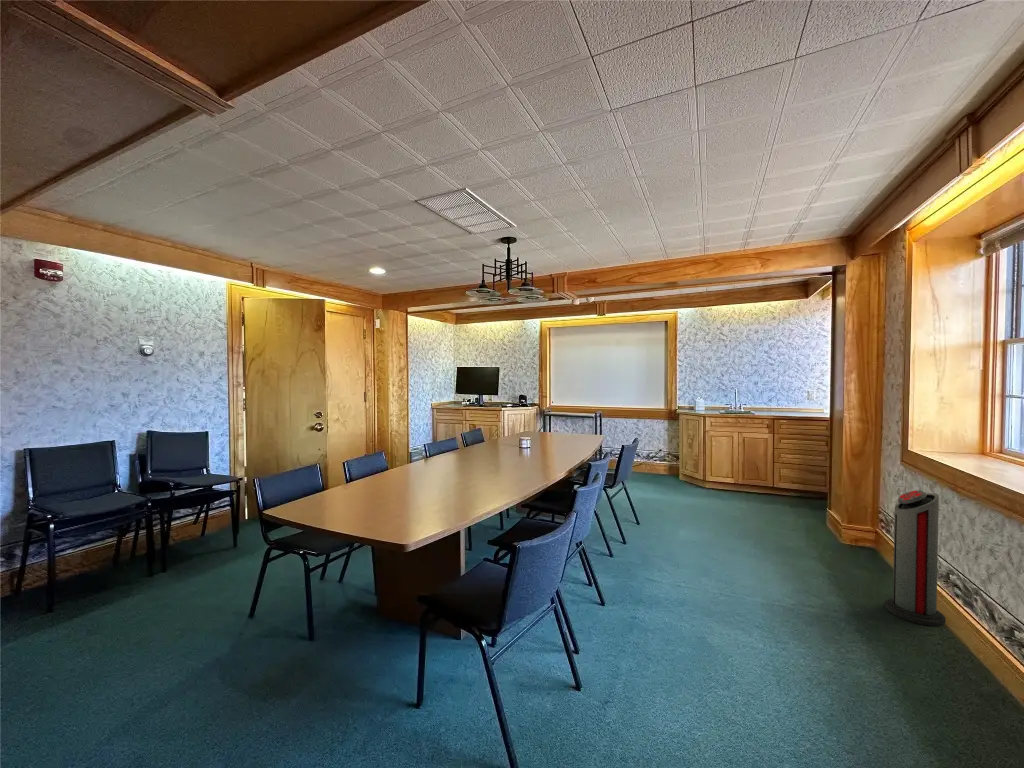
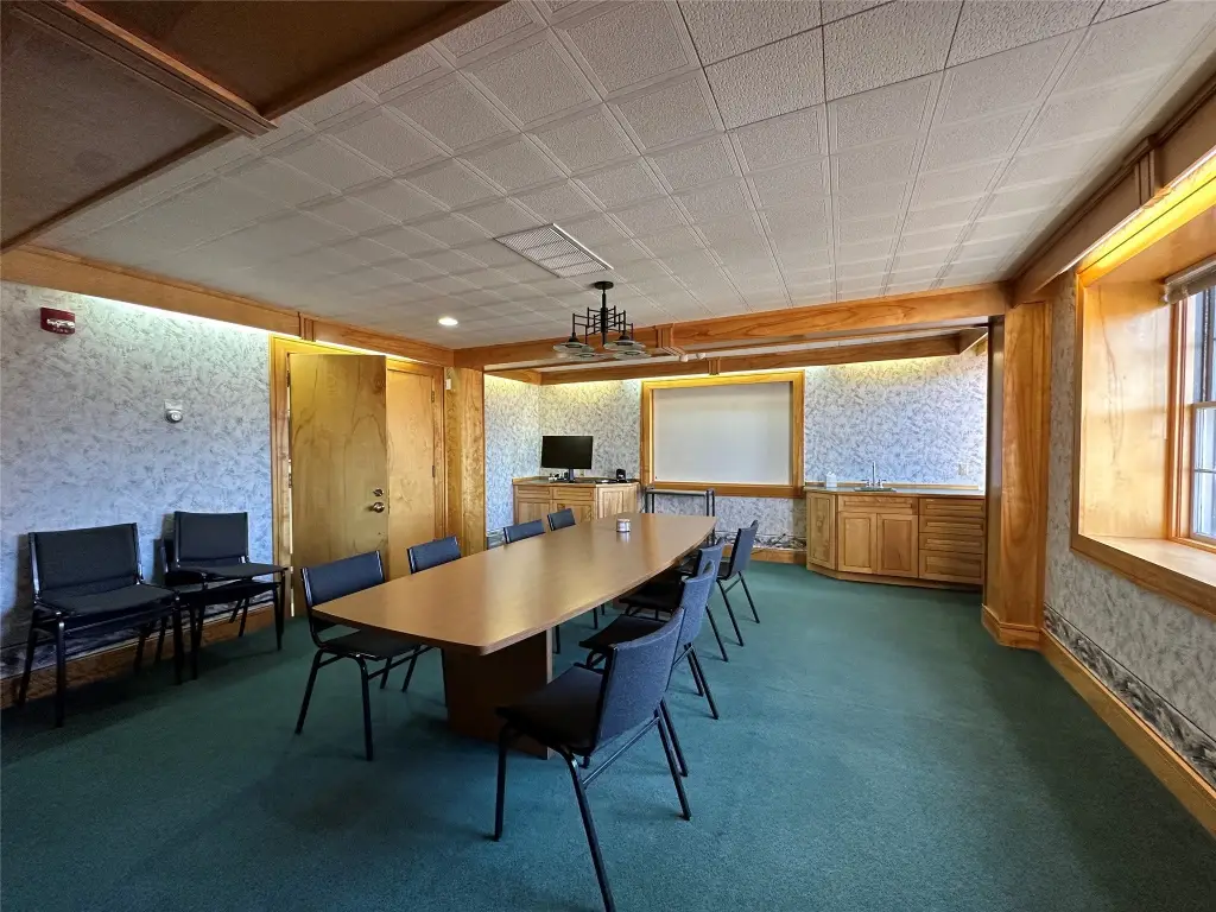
- air purifier [884,489,947,627]
